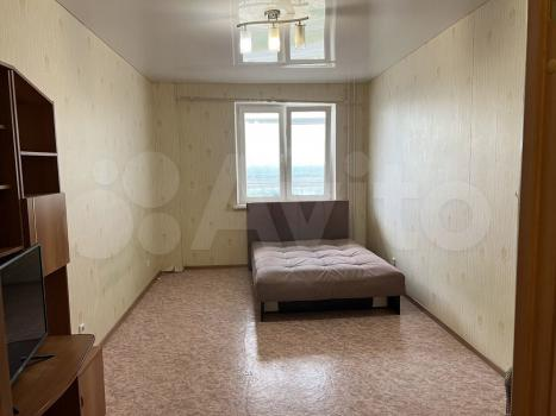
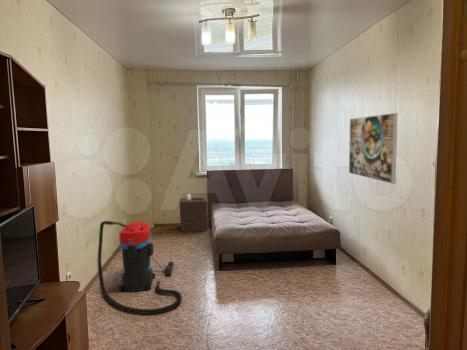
+ nightstand [178,193,209,233]
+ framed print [348,112,399,185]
+ vacuum cleaner [96,220,183,315]
